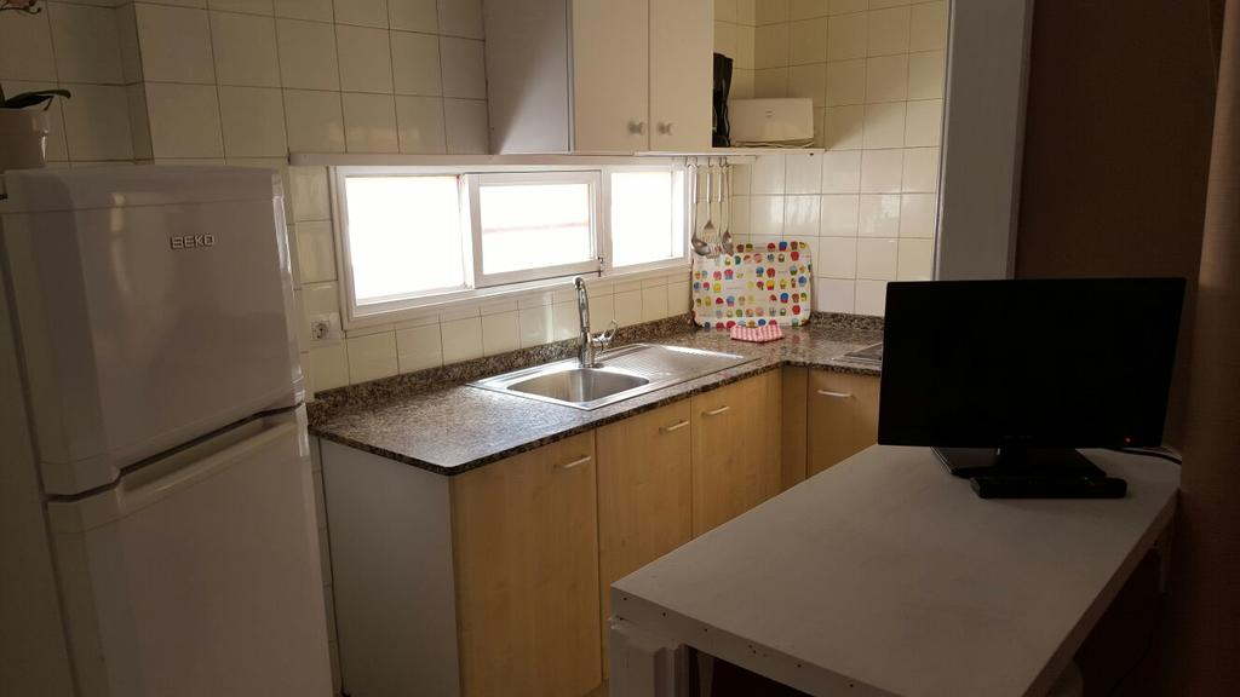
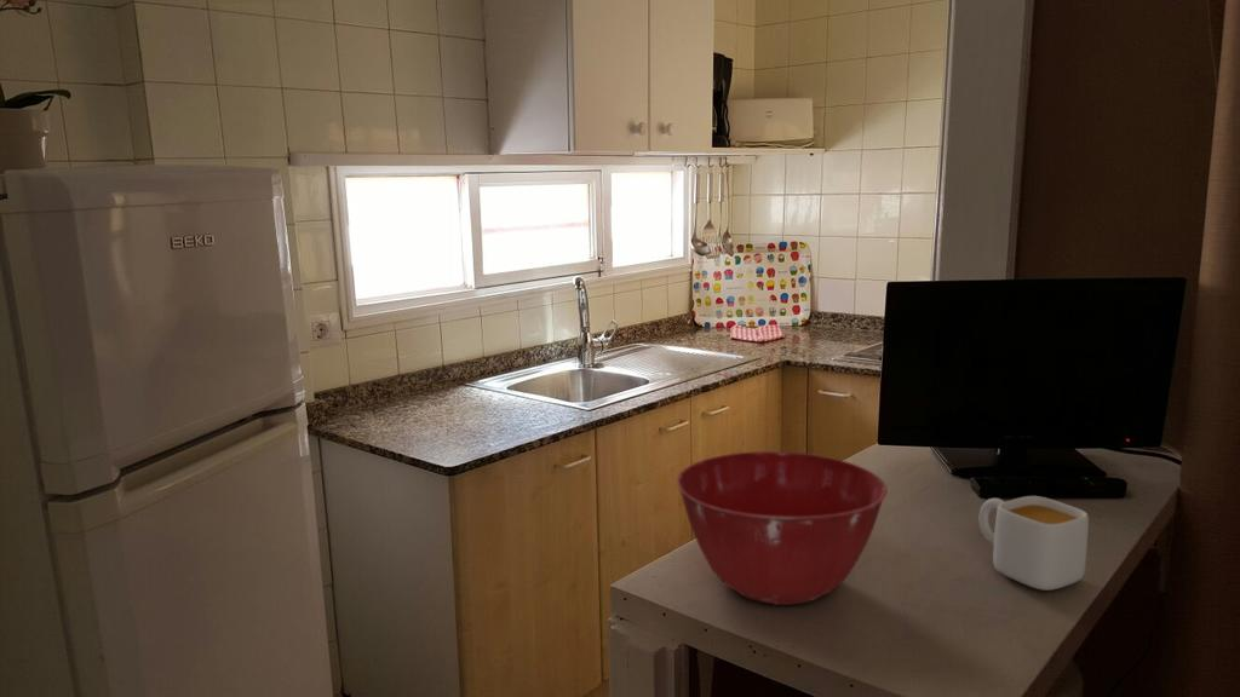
+ mug [978,495,1090,592]
+ mixing bowl [676,450,889,606]
